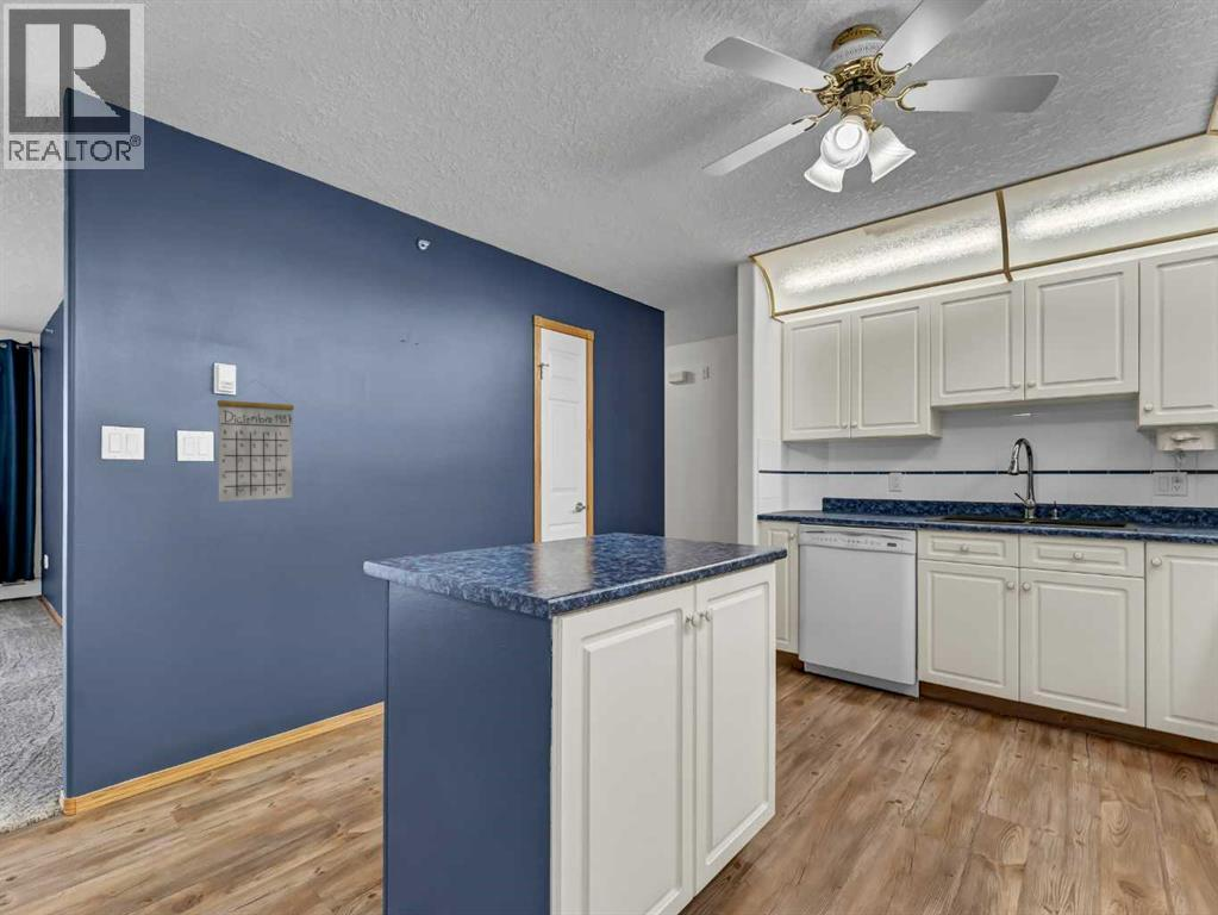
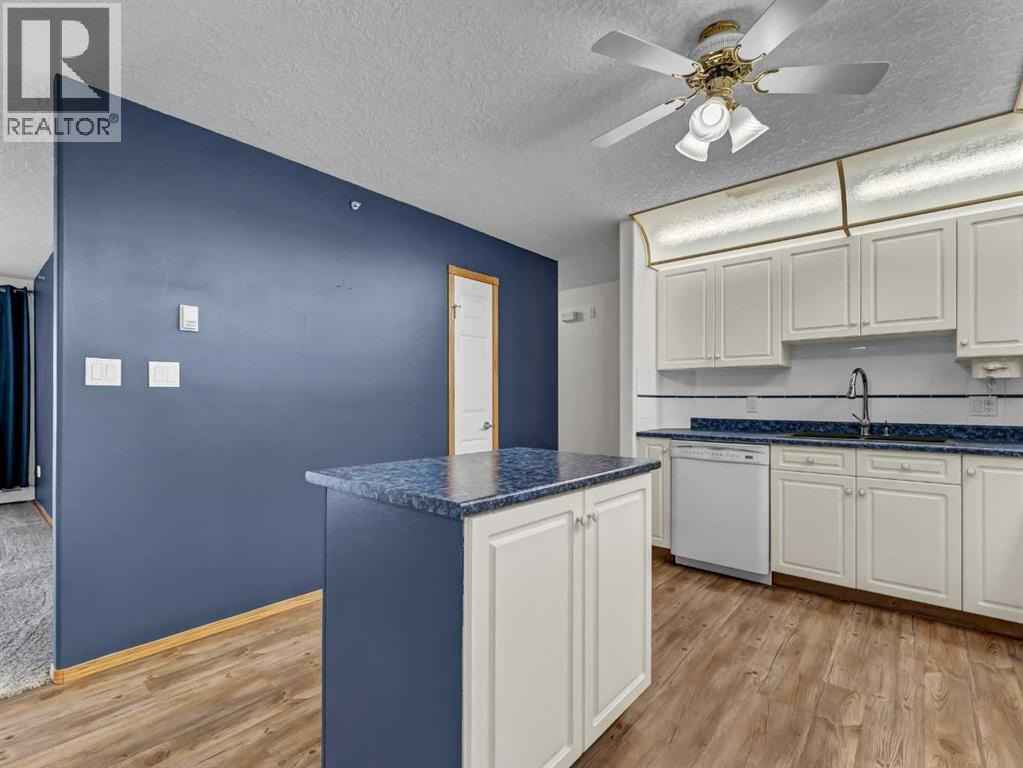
- calendar [217,379,295,503]
